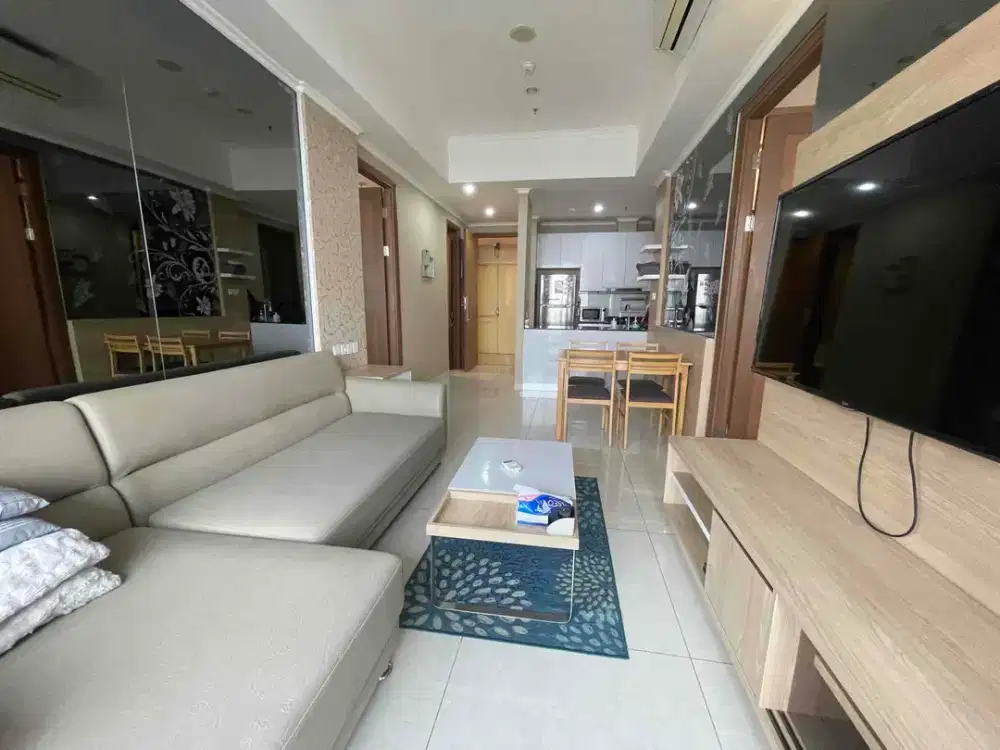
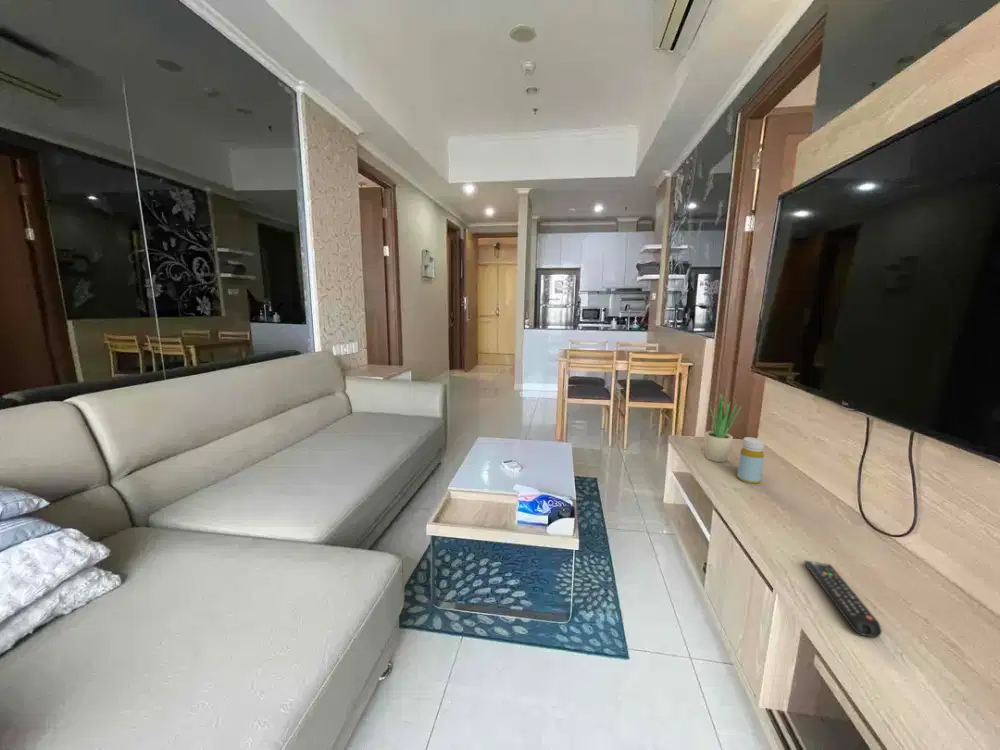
+ bottle [736,436,765,485]
+ remote control [803,559,883,639]
+ potted plant [704,390,743,463]
